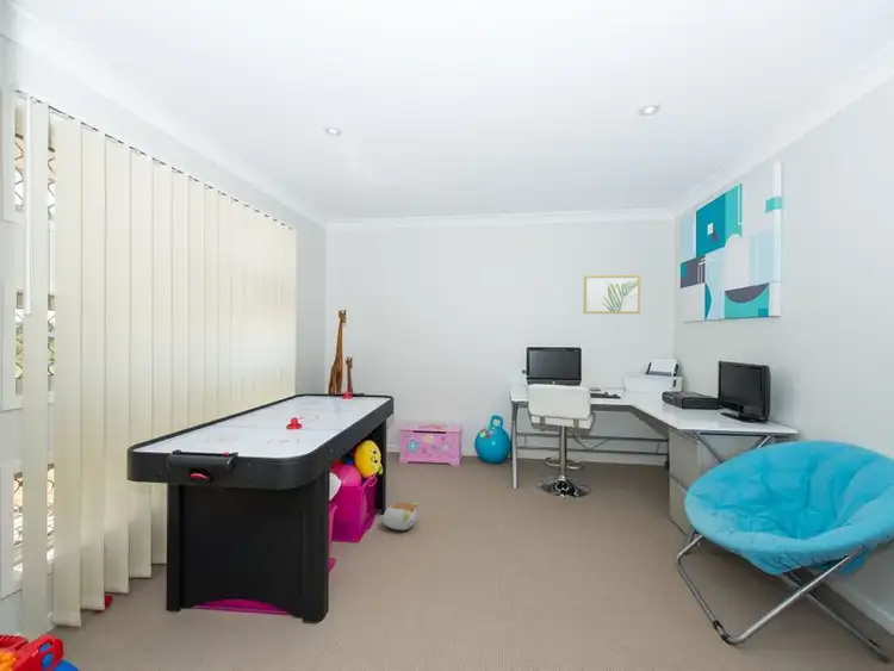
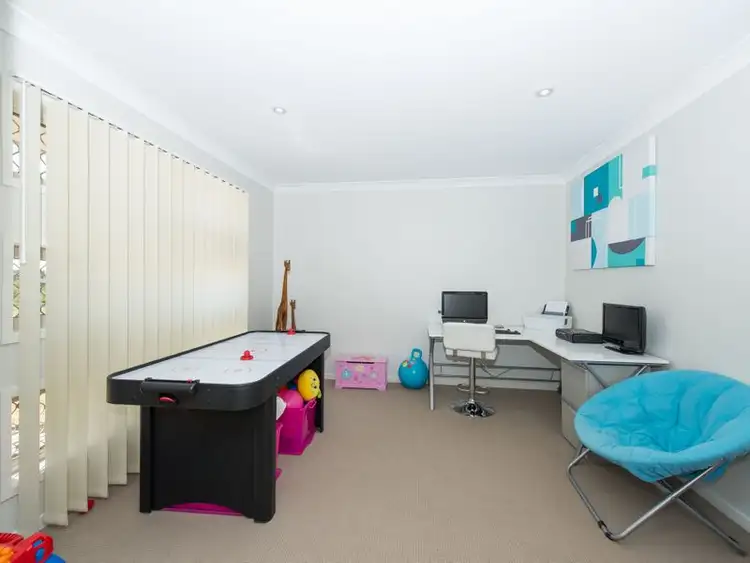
- plush toy [379,502,420,532]
- wall art [583,274,641,315]
